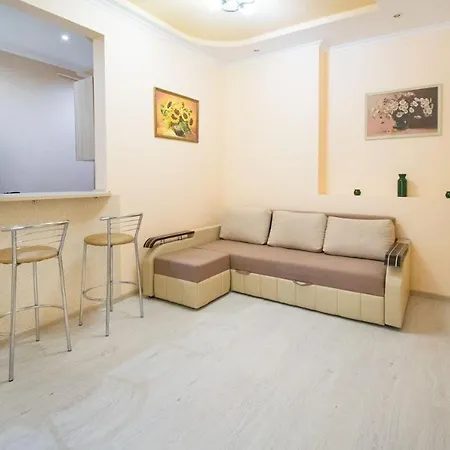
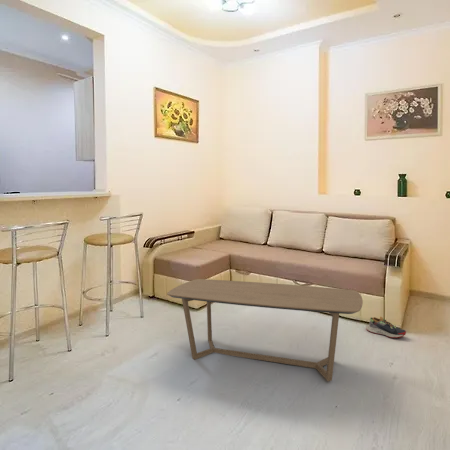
+ shoe [365,316,407,339]
+ coffee table [166,278,364,382]
